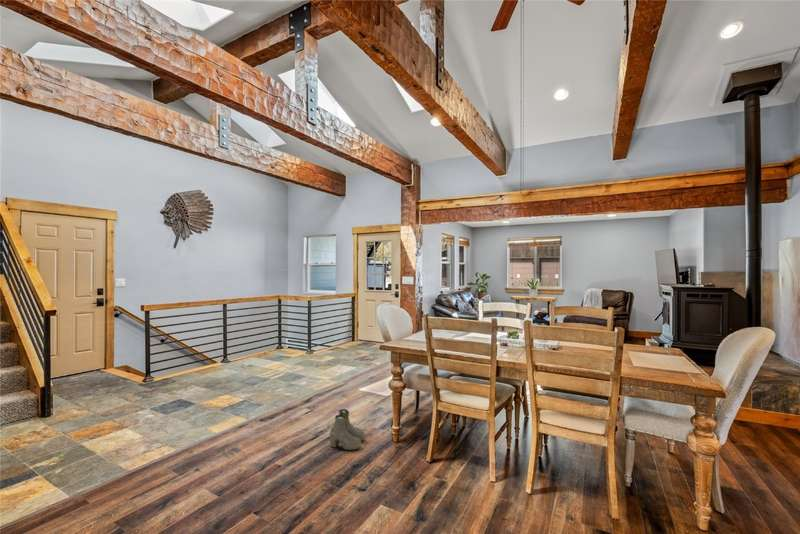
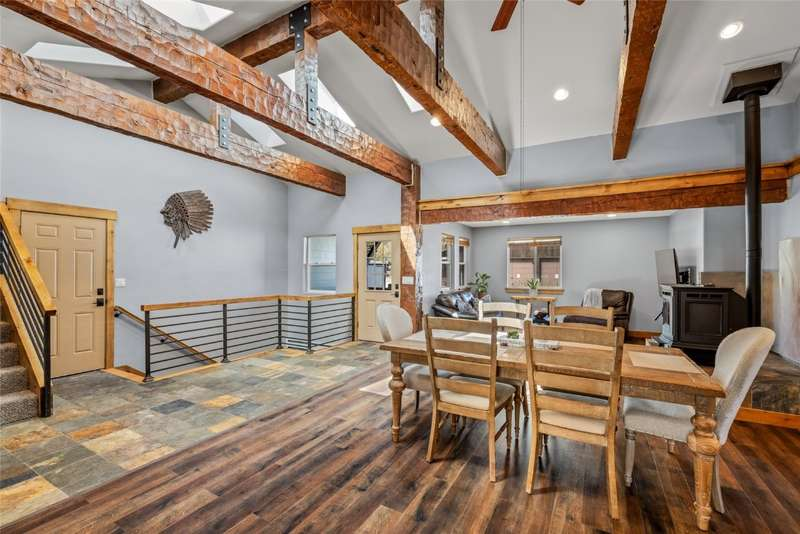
- boots [329,408,366,451]
